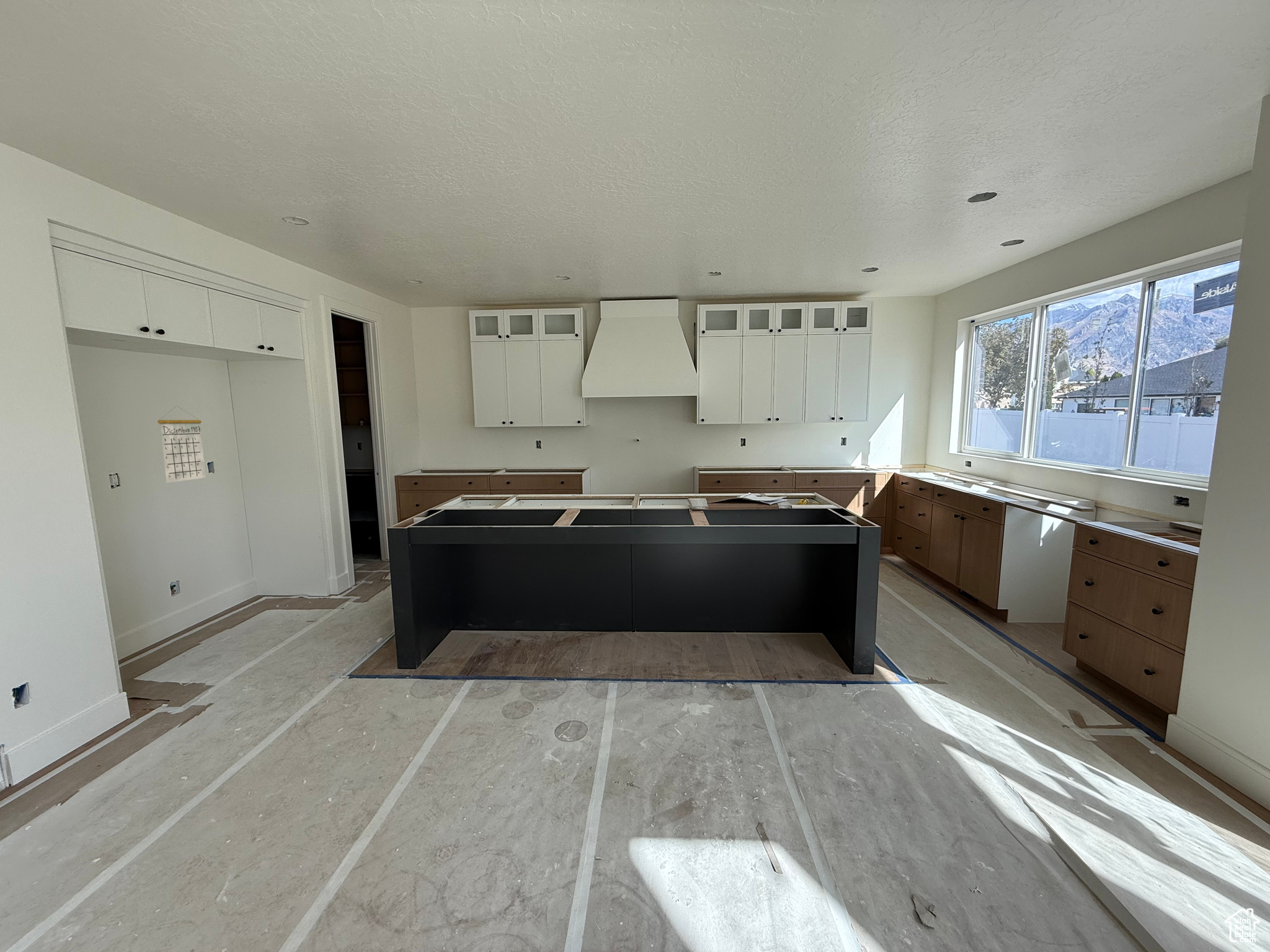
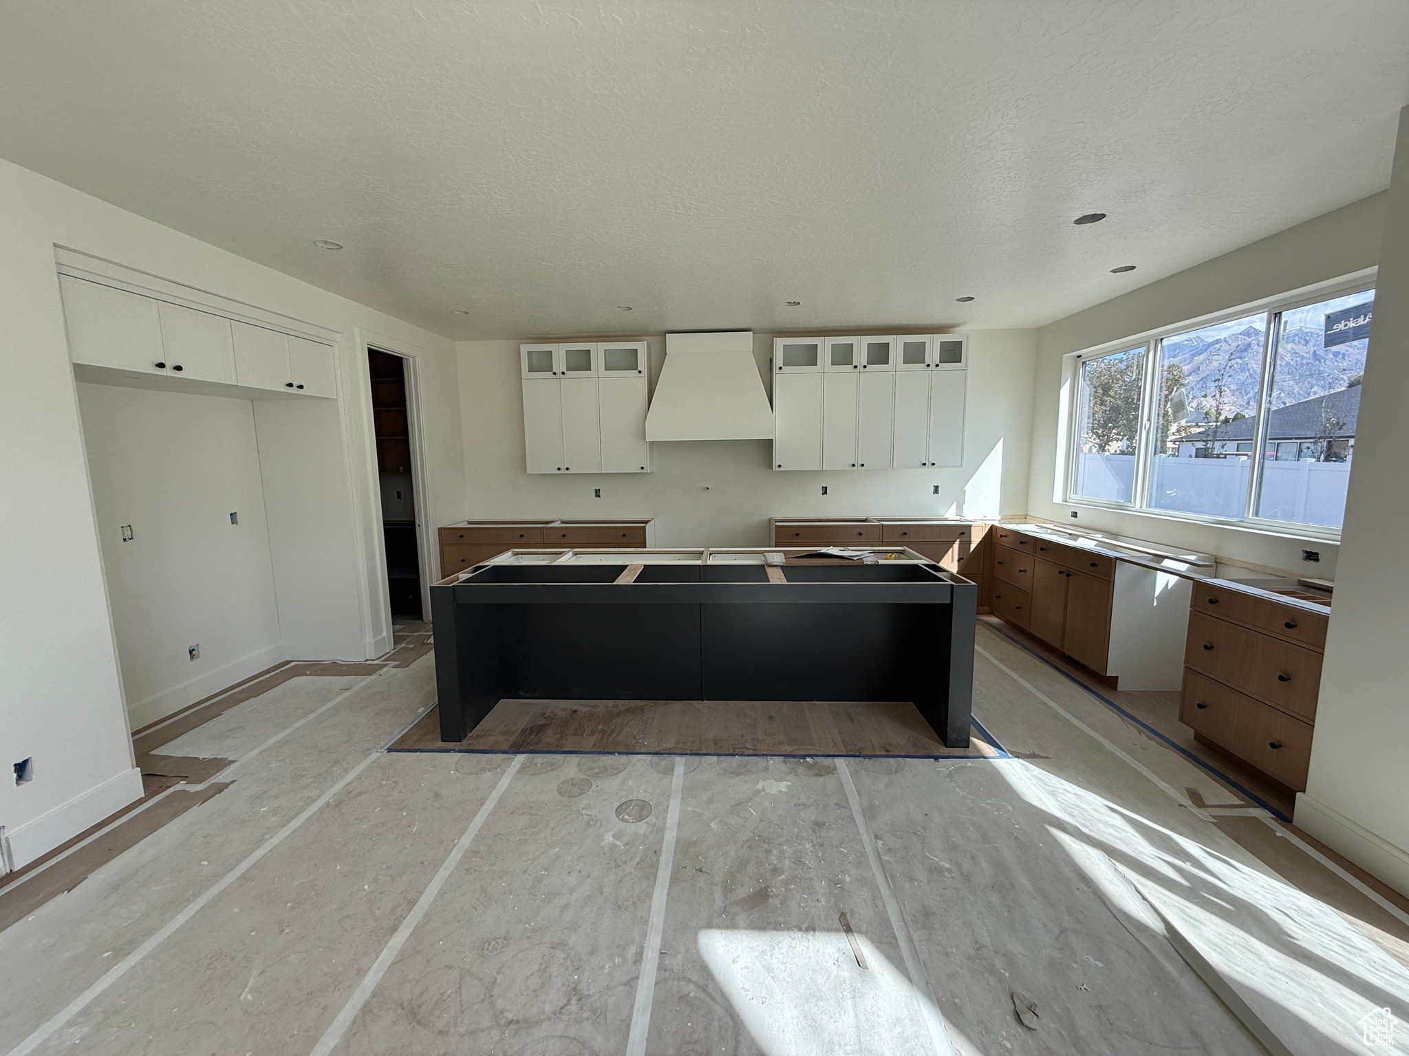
- calendar [157,405,206,483]
